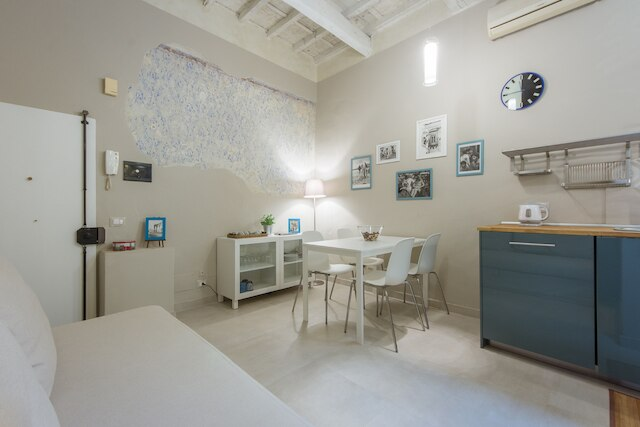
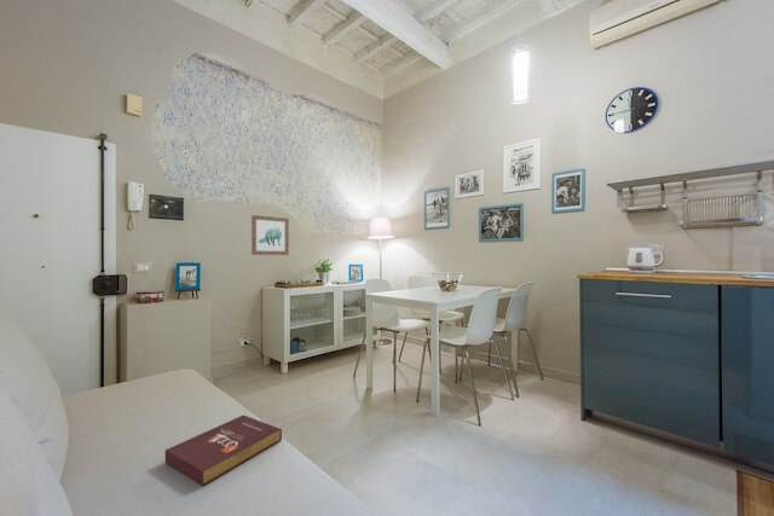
+ wall art [250,214,290,256]
+ book [164,414,283,487]
